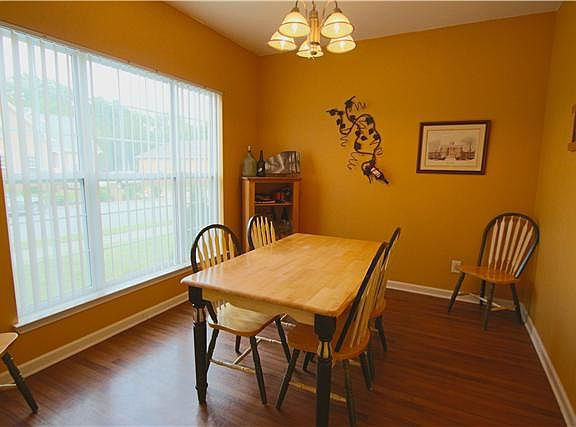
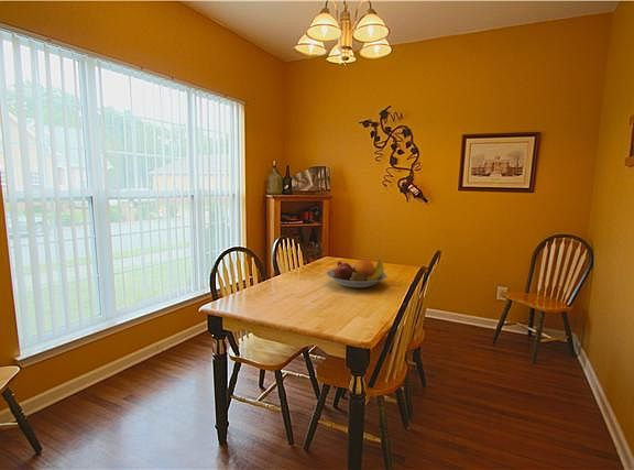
+ fruit bowl [326,259,387,289]
